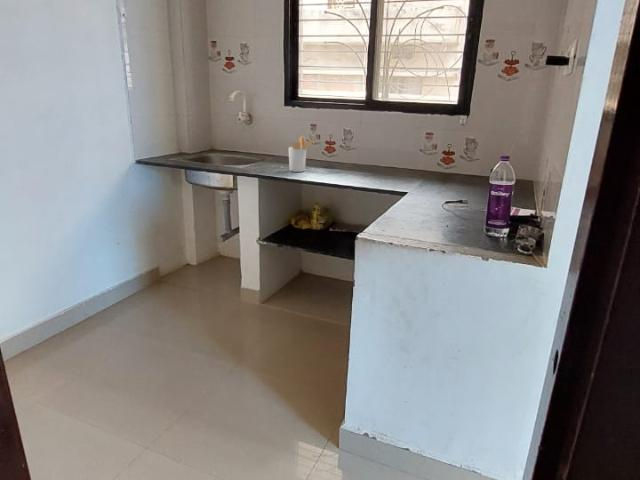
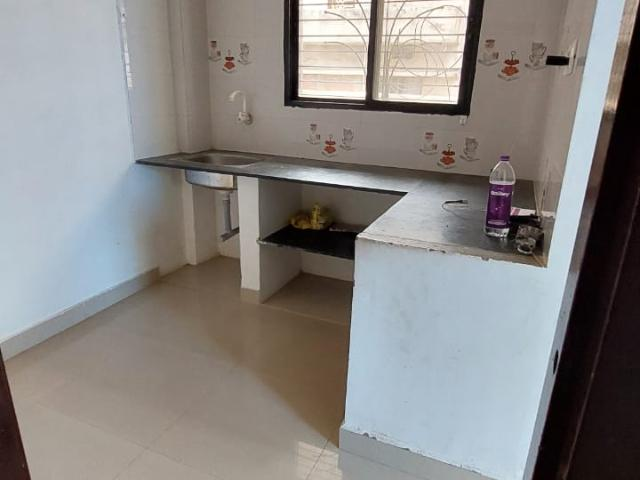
- utensil holder [287,135,317,173]
